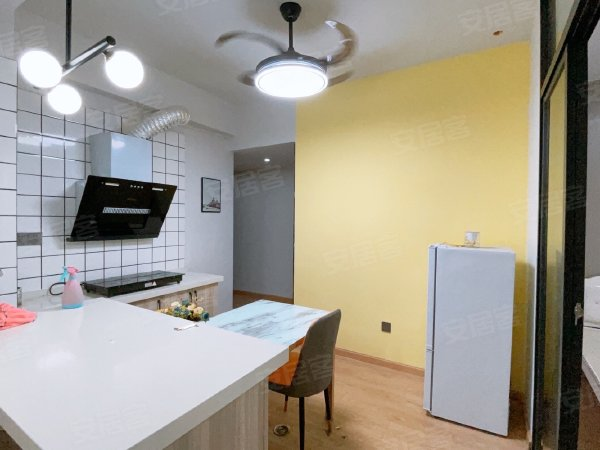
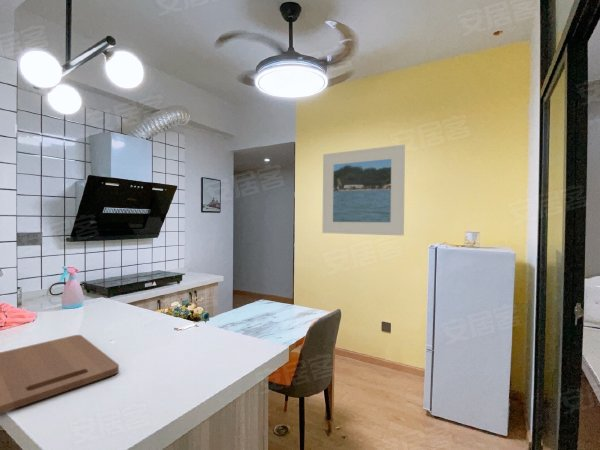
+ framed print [321,144,406,237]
+ cutting board [0,334,120,414]
